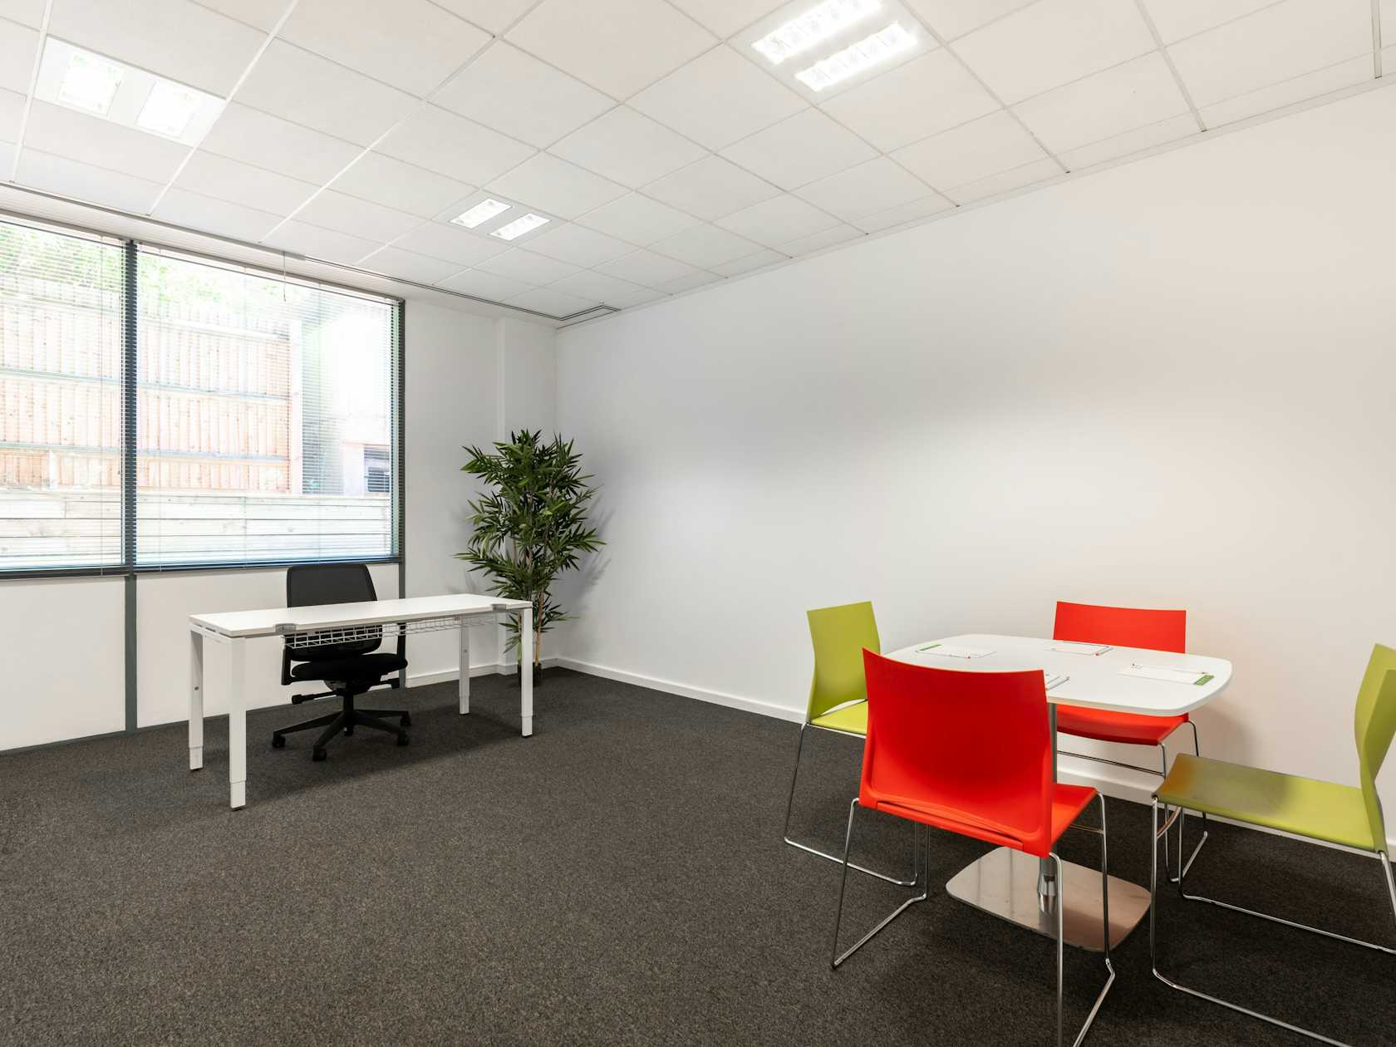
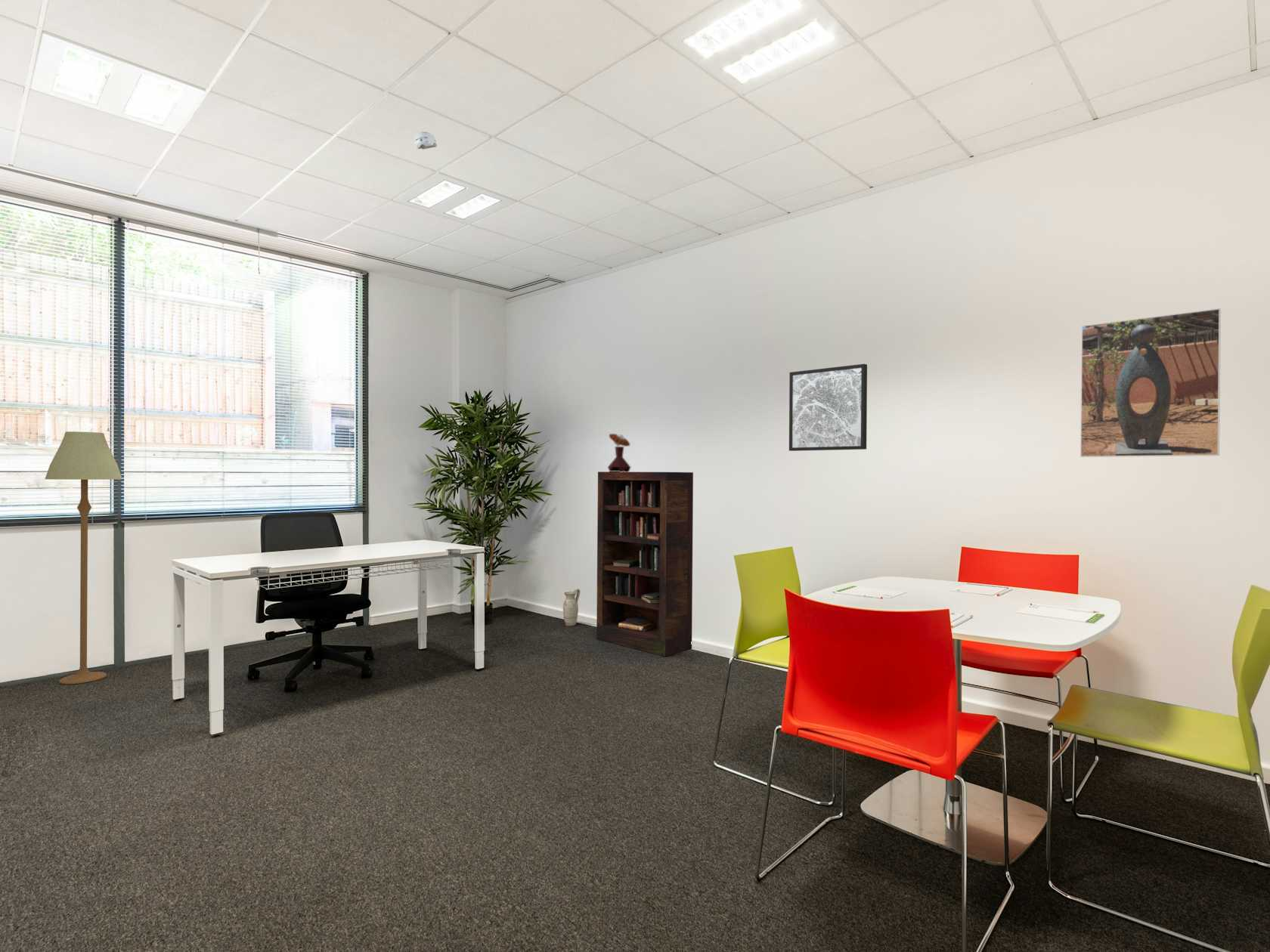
+ mushroom [607,433,632,472]
+ wall art [788,363,868,452]
+ floor lamp [44,431,123,685]
+ smoke detector [414,131,438,150]
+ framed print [1080,308,1222,458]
+ bookcase [596,471,694,657]
+ ceramic jug [562,588,581,626]
